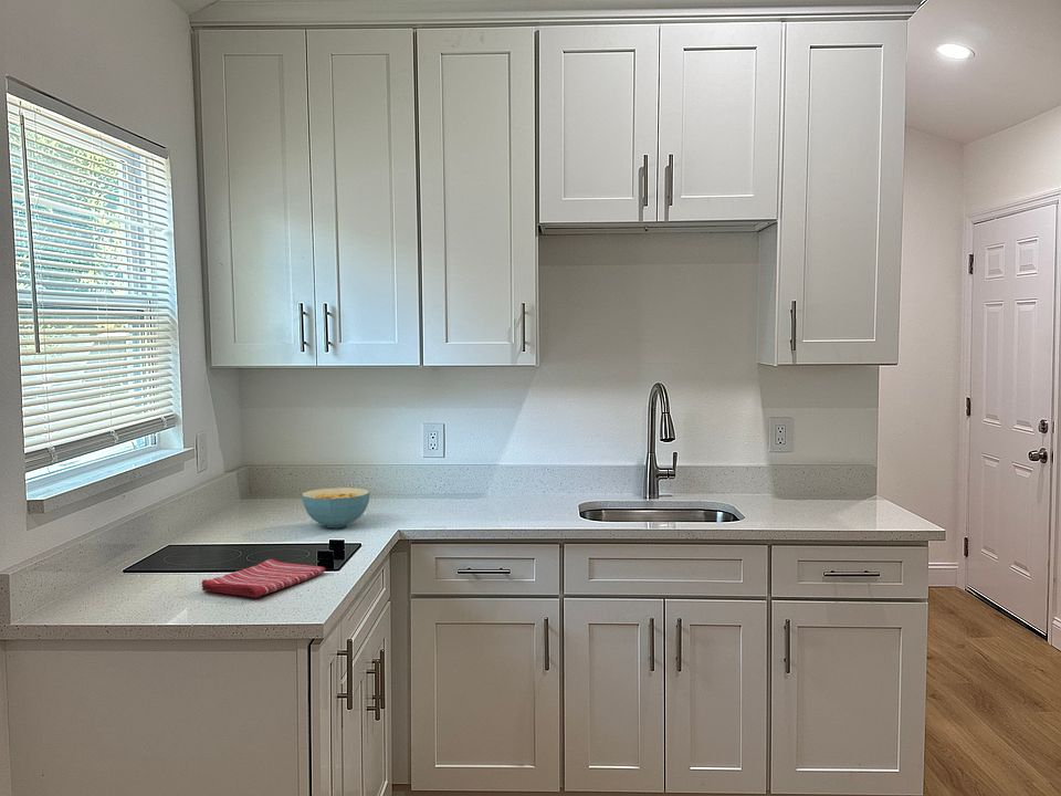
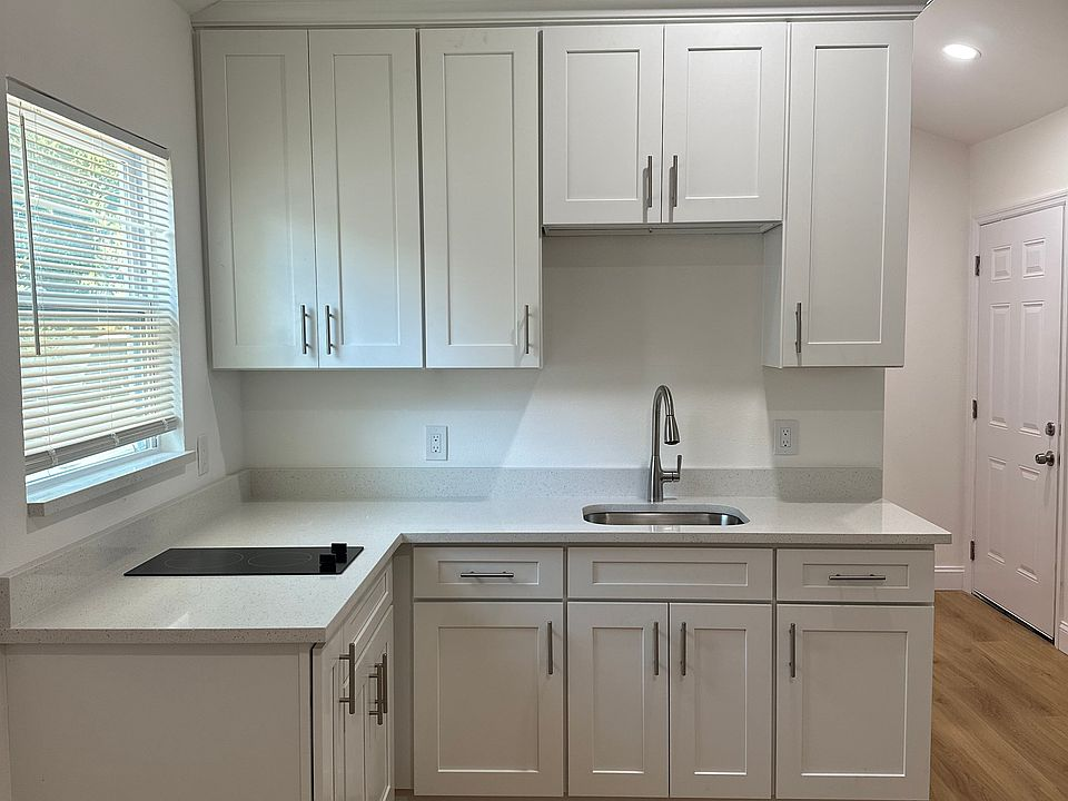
- dish towel [200,558,327,599]
- cereal bowl [301,486,371,528]
